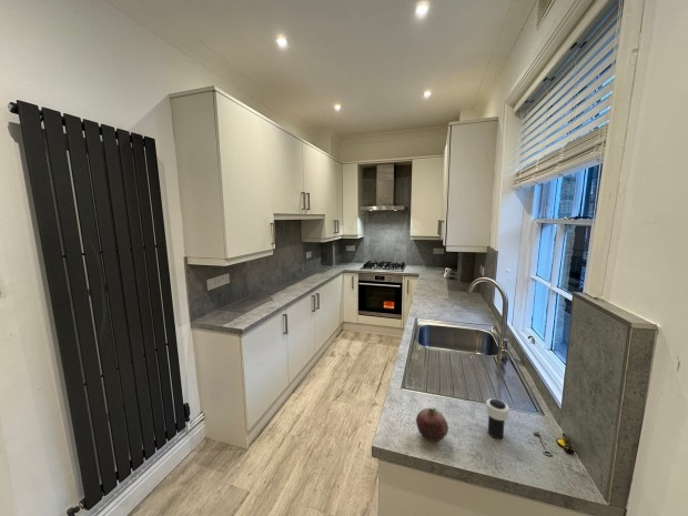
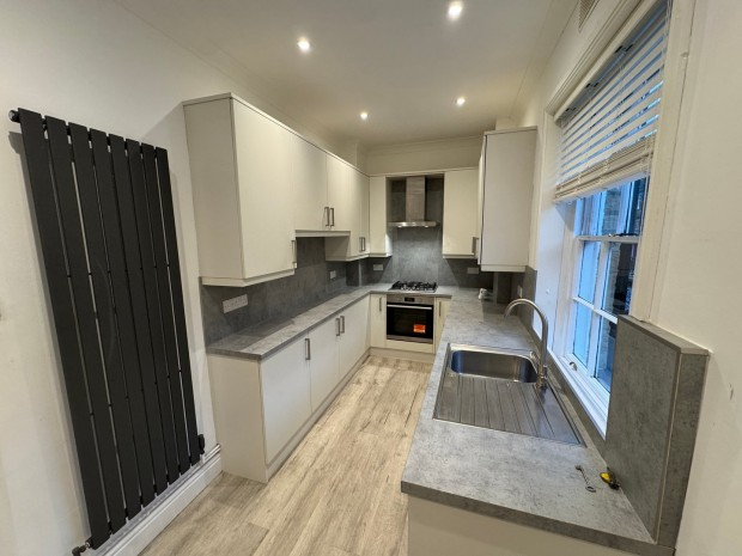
- cup [485,397,510,439]
- fruit [415,407,449,443]
